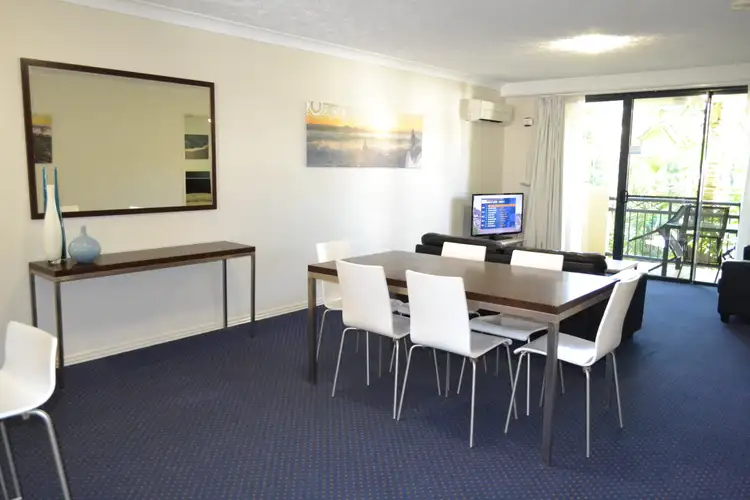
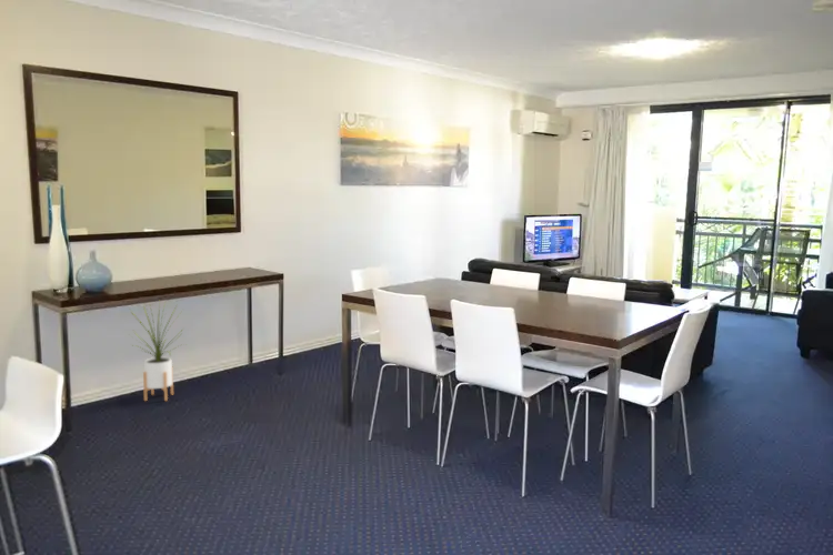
+ house plant [129,301,187,402]
